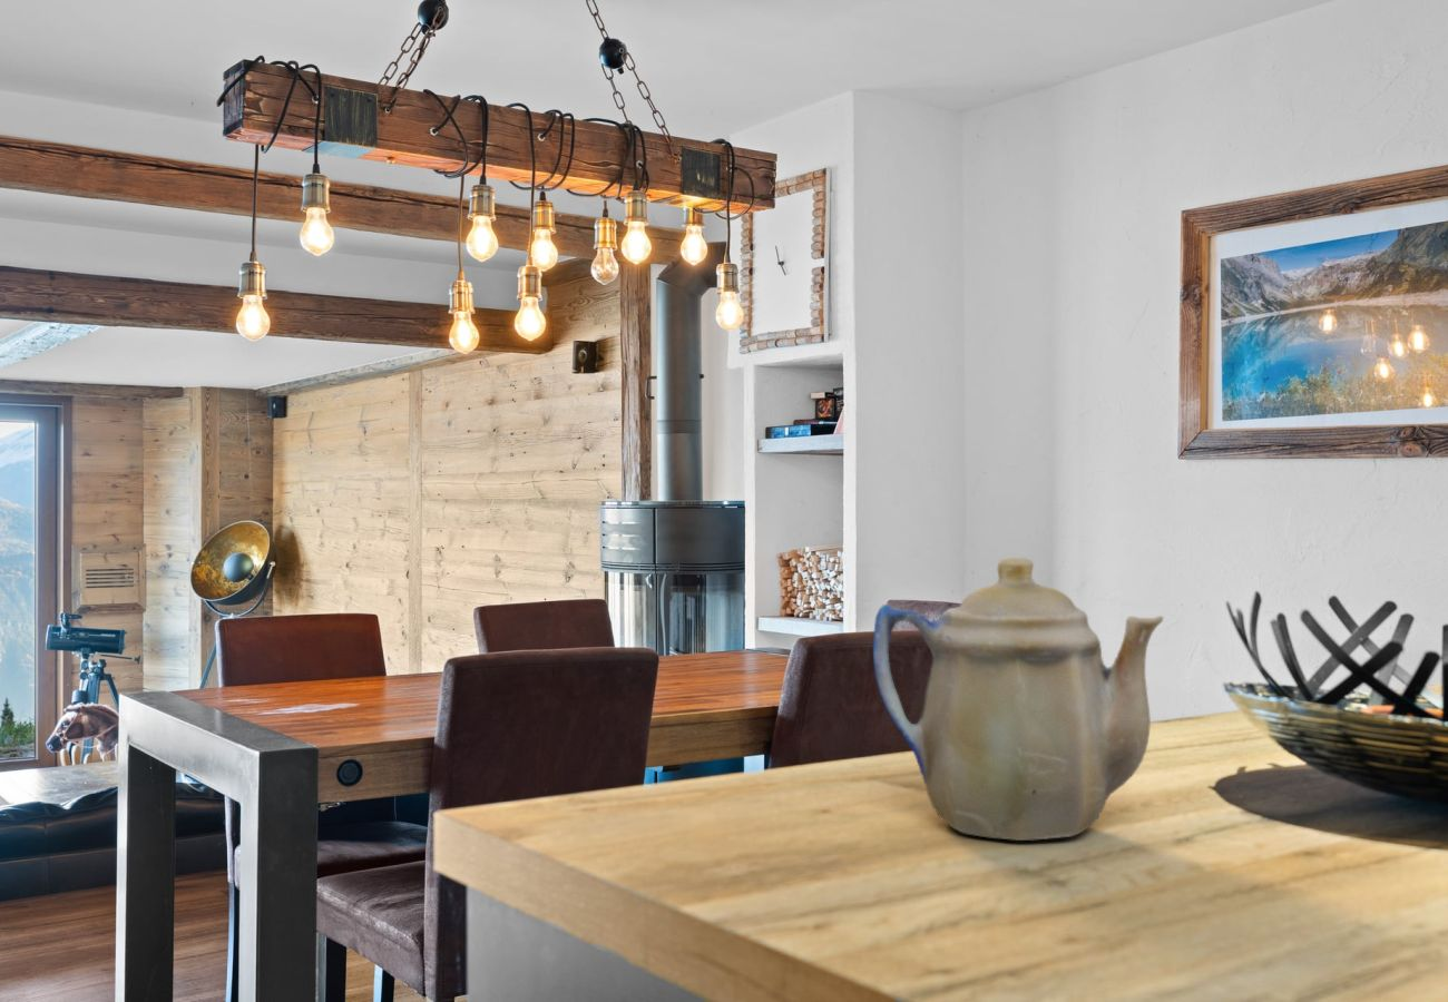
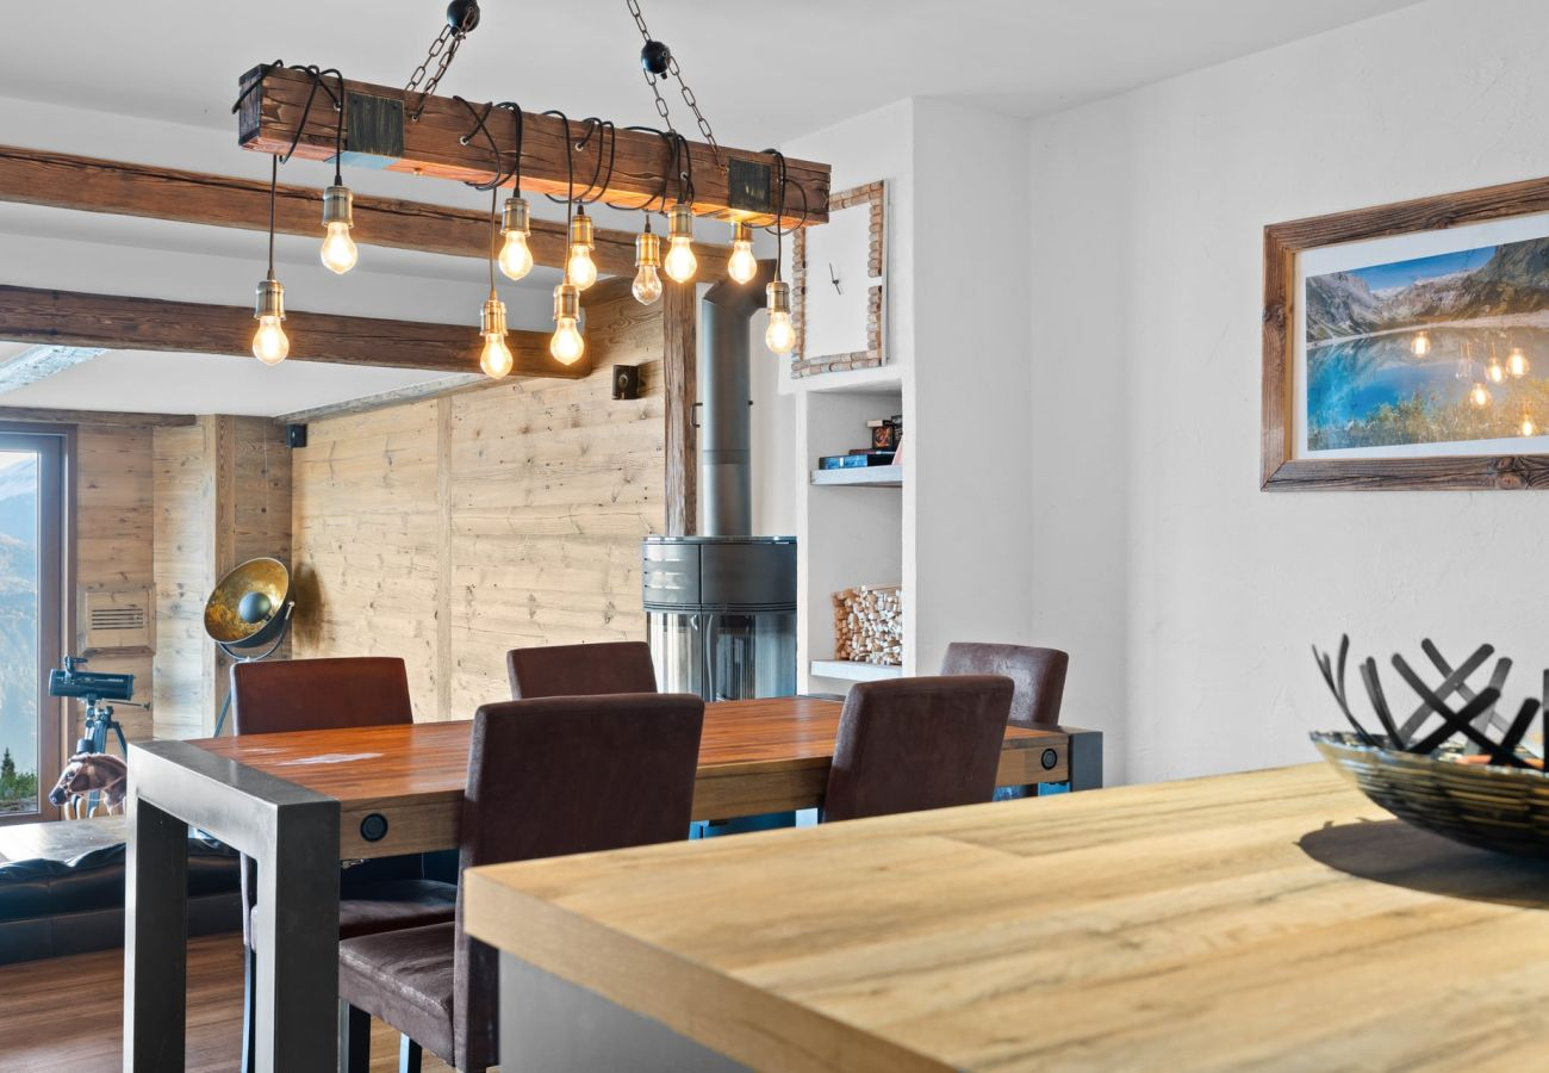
- teapot [872,557,1165,842]
